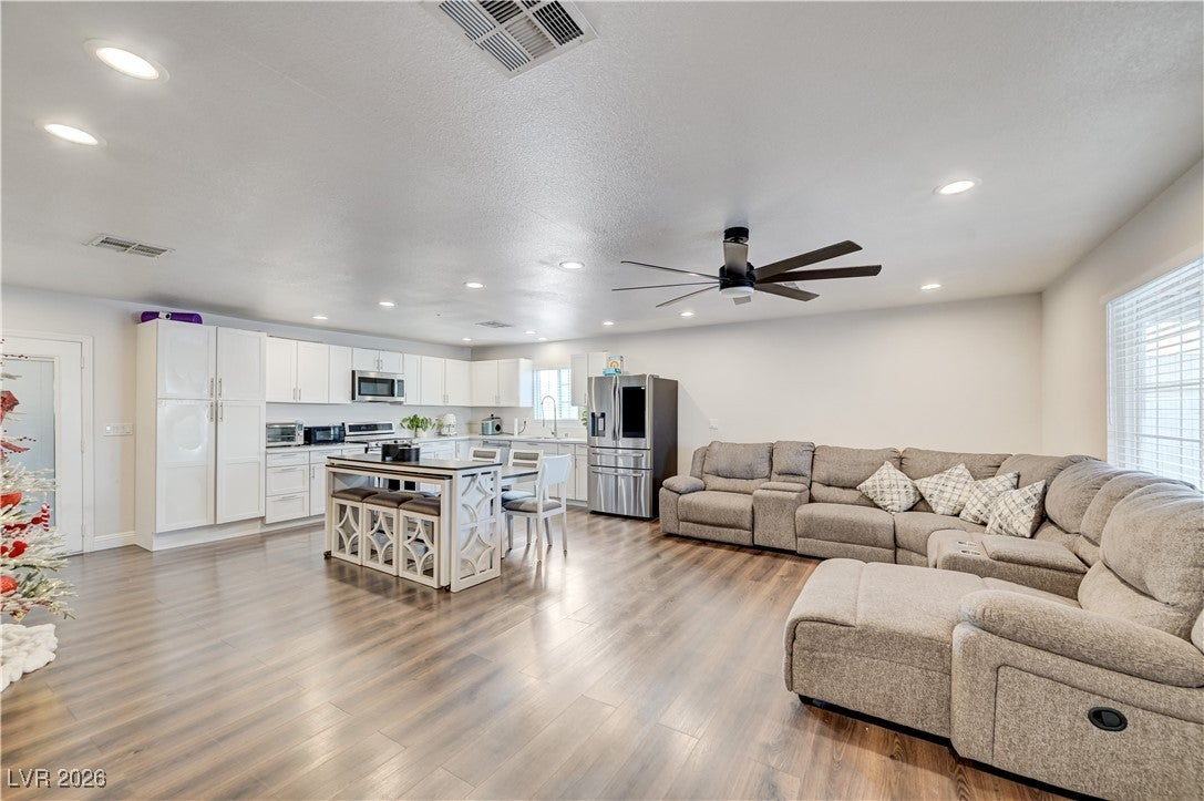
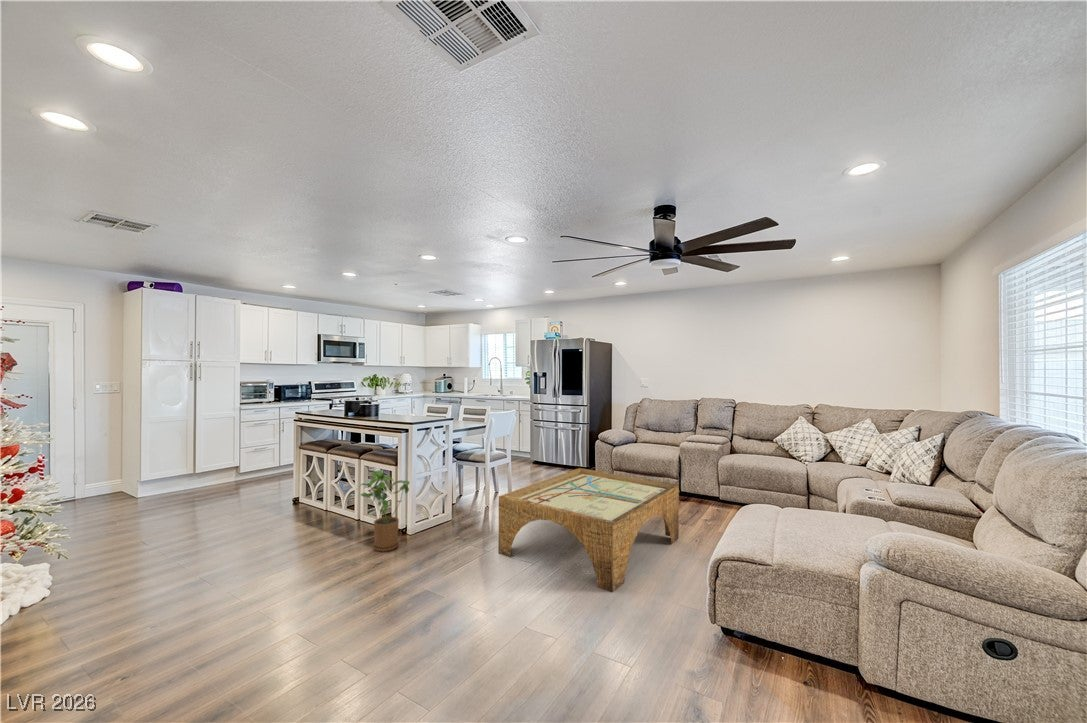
+ house plant [355,469,411,553]
+ coffee table [498,467,680,593]
